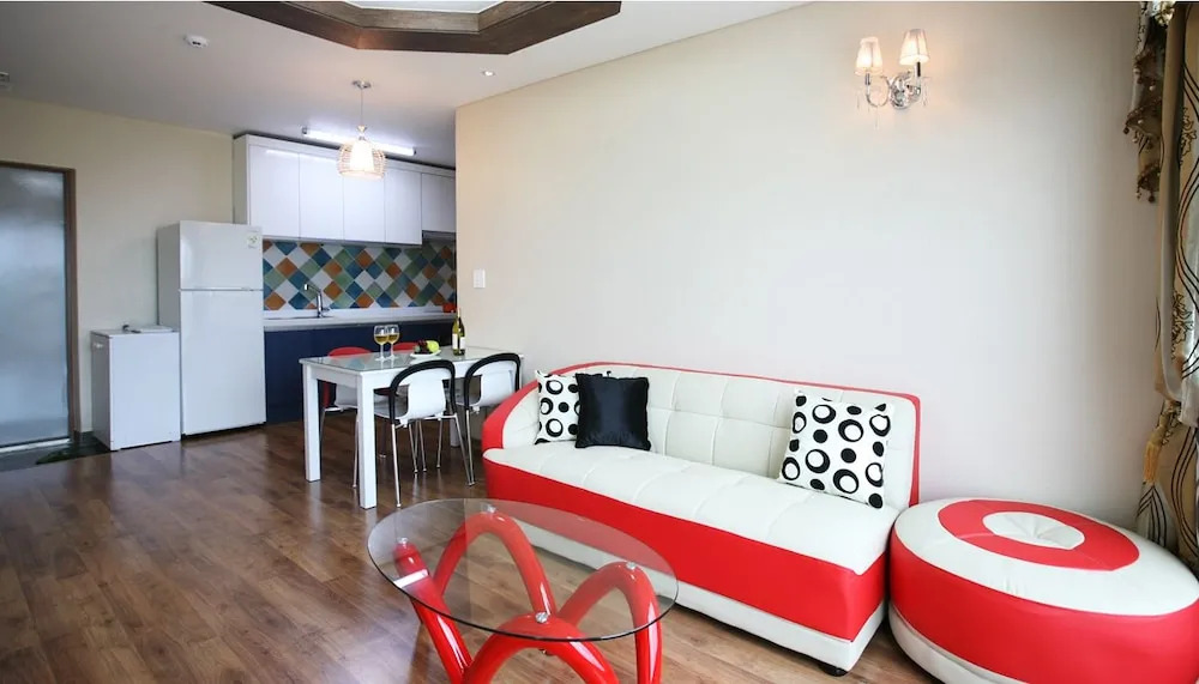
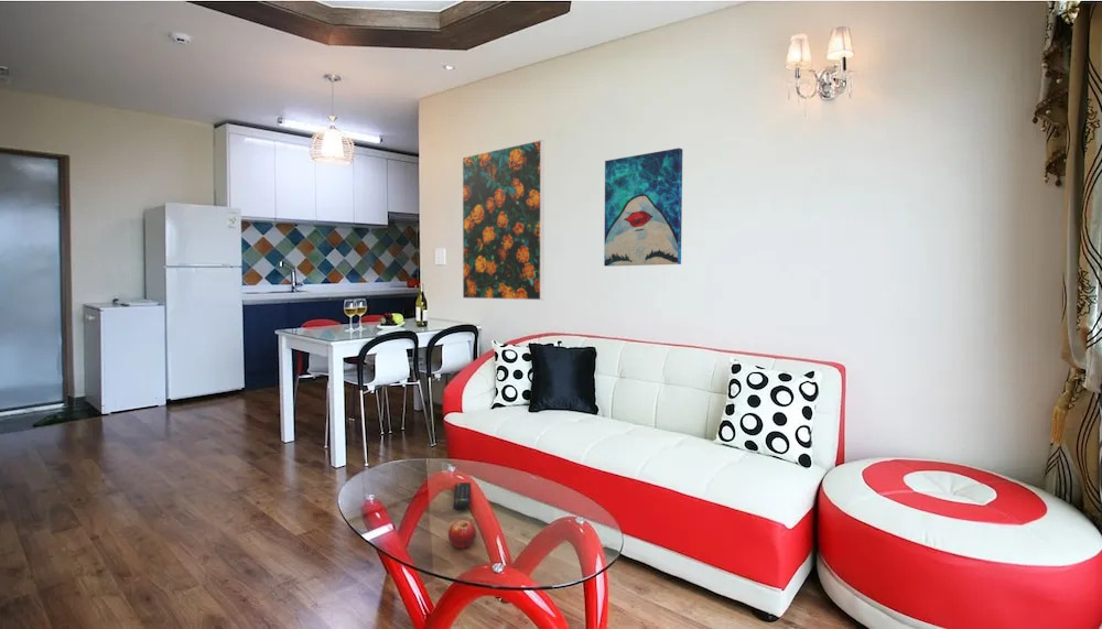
+ remote control [452,481,472,511]
+ fruit [447,519,477,550]
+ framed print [462,139,545,301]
+ wall art [603,147,683,268]
